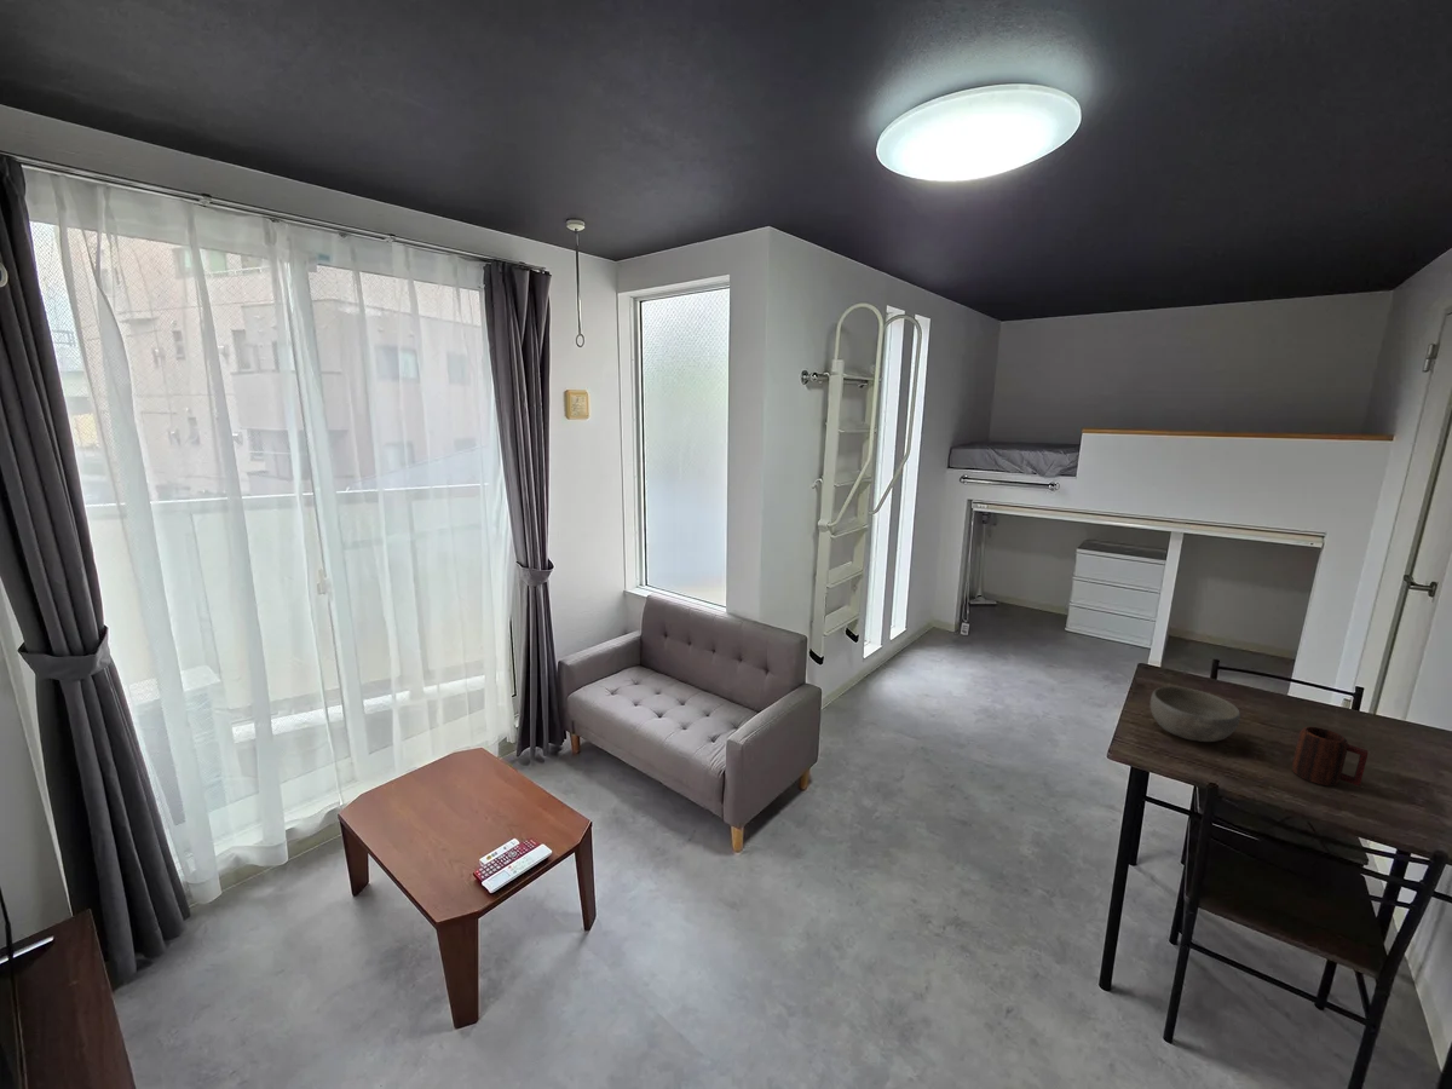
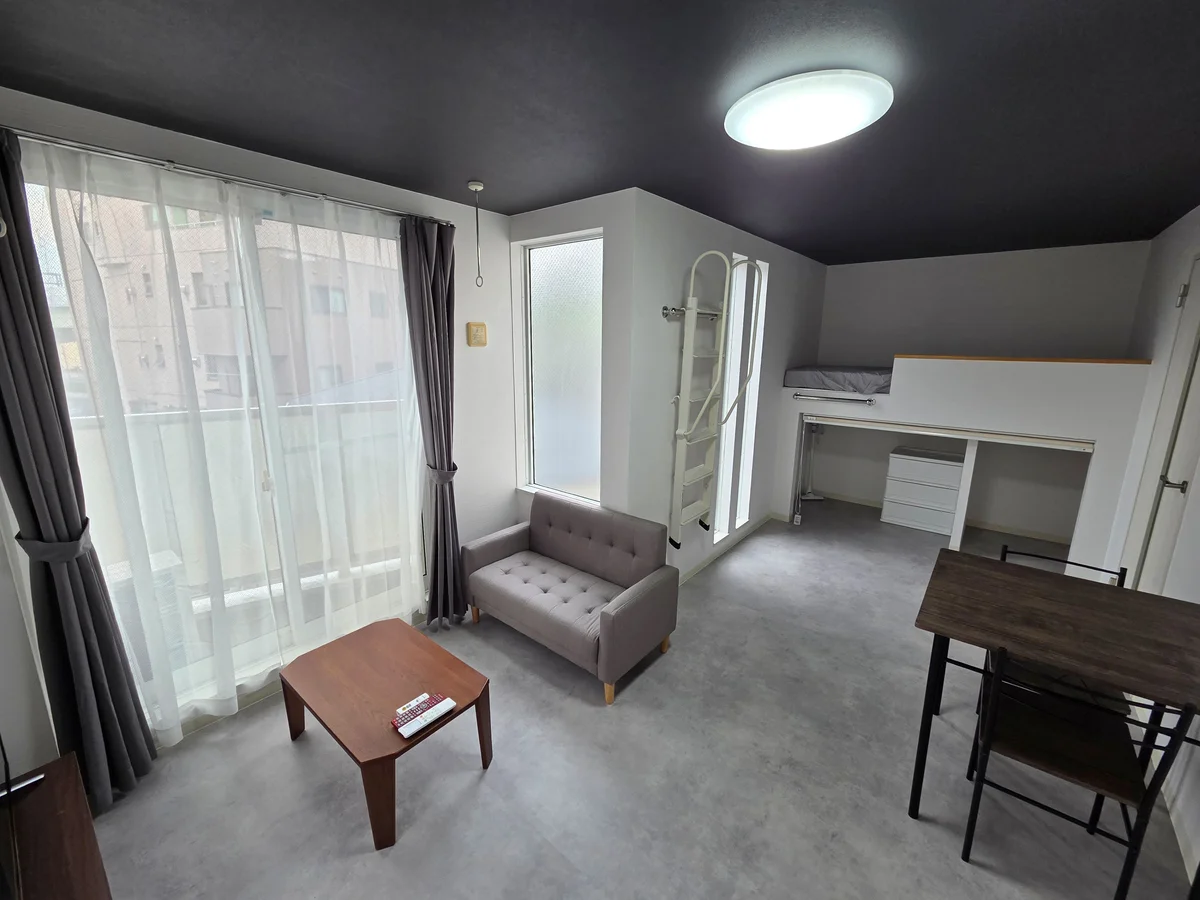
- bowl [1150,685,1241,743]
- mug [1291,726,1370,788]
